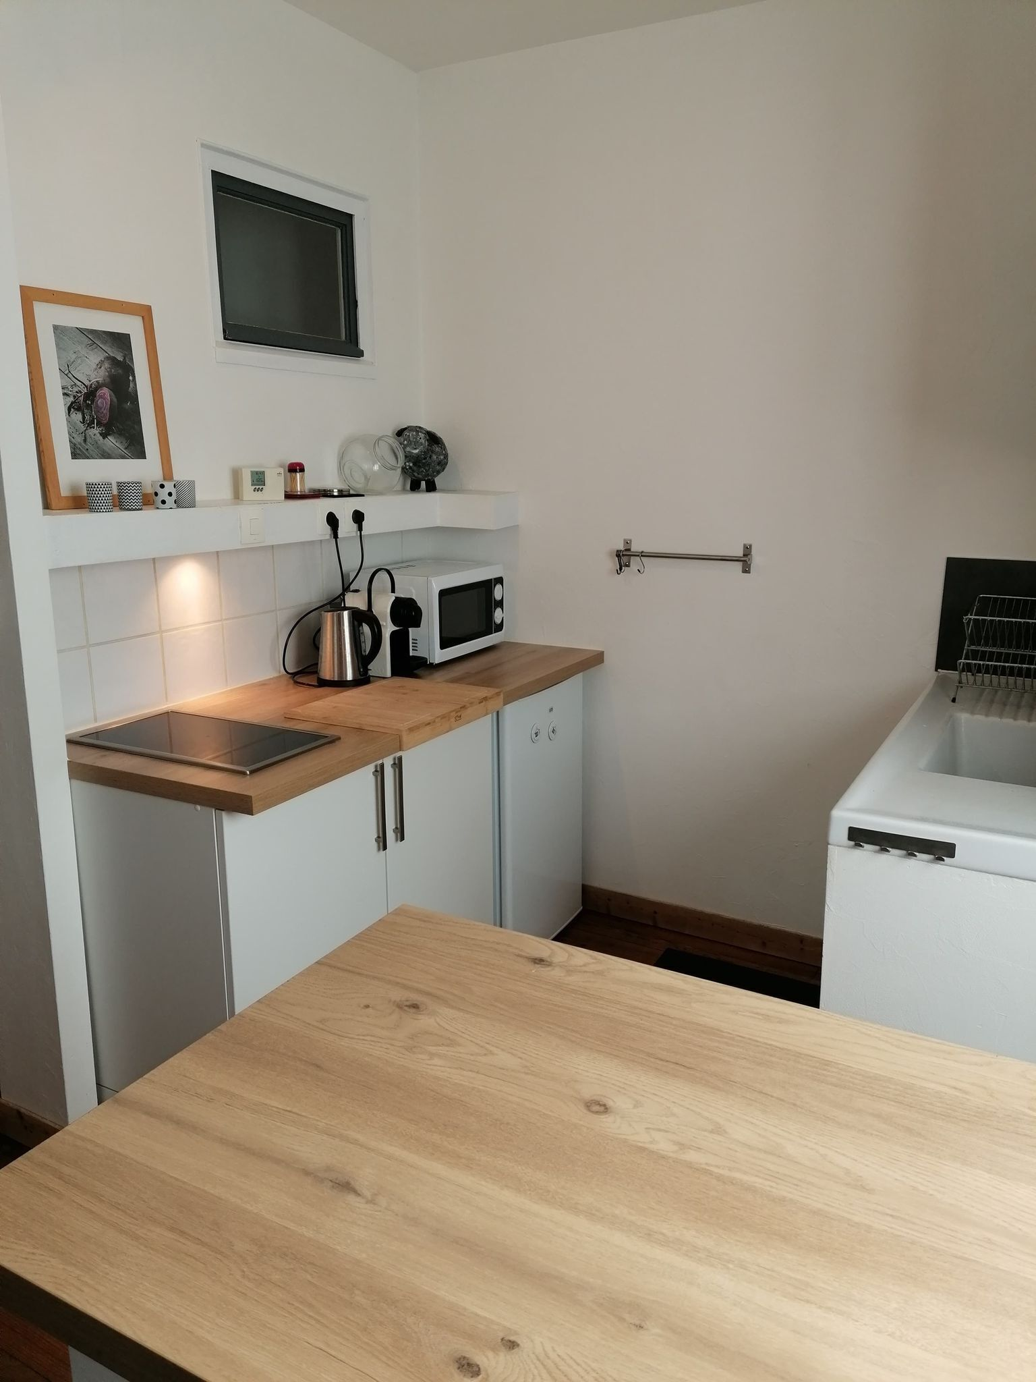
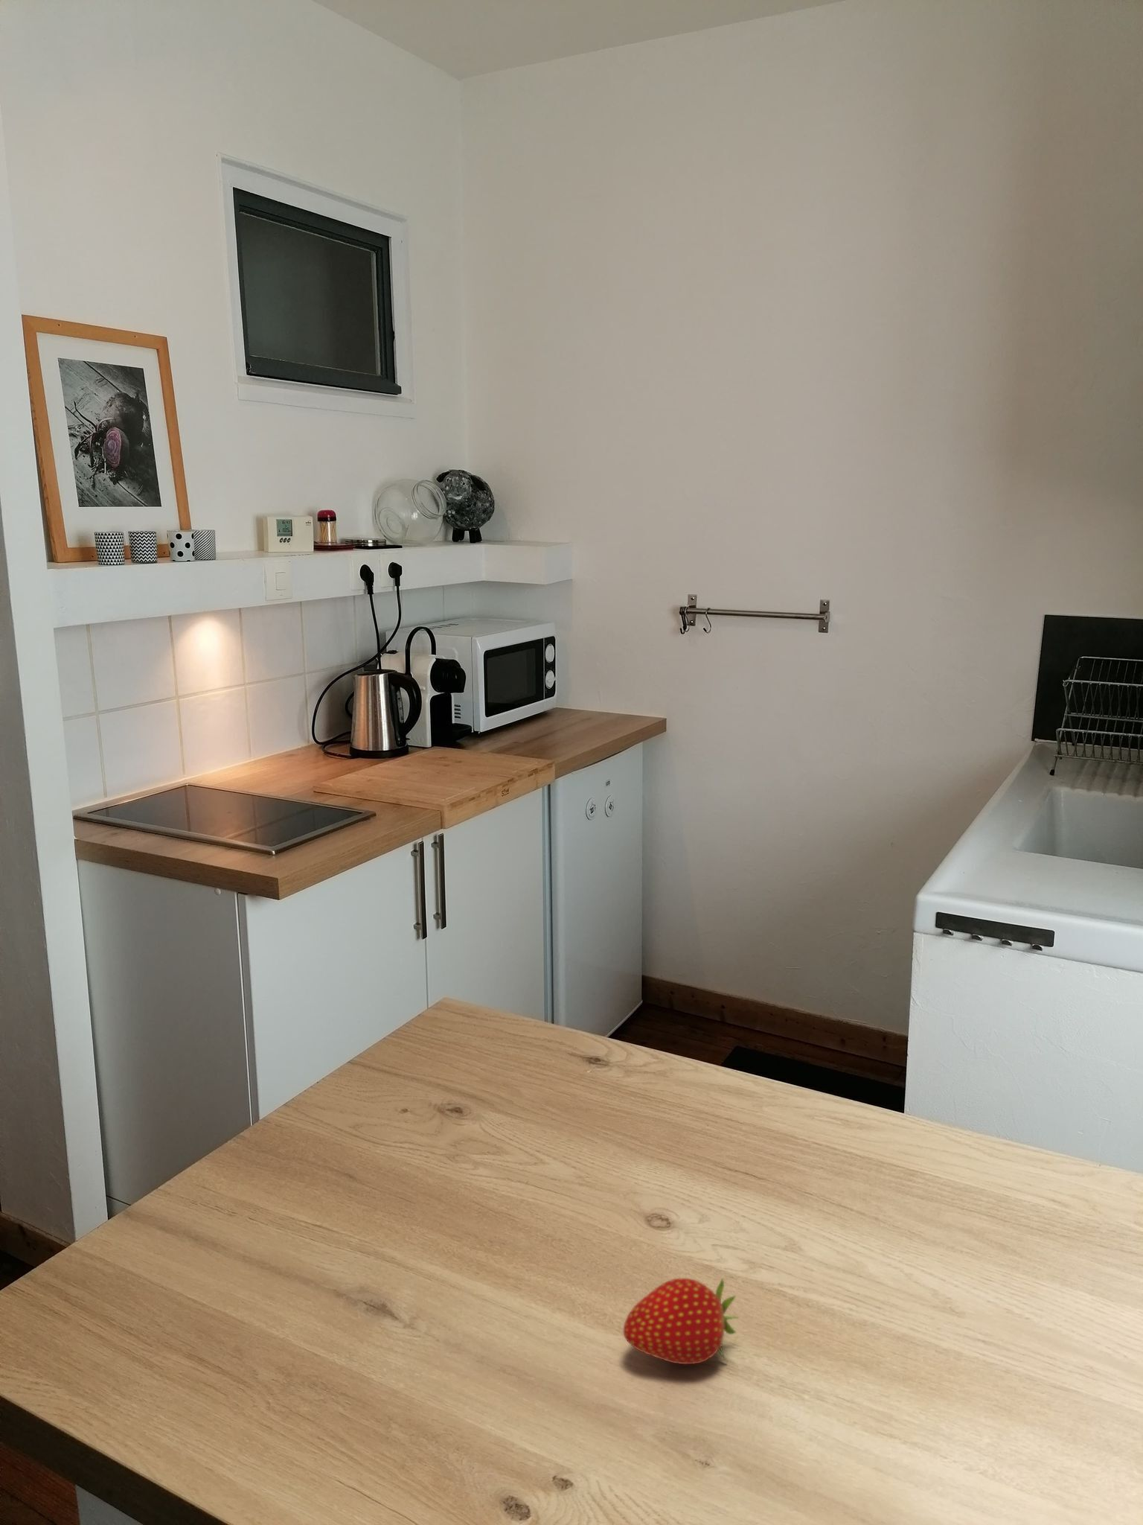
+ fruit [623,1278,740,1365]
